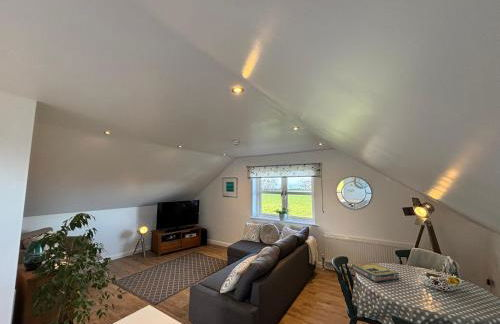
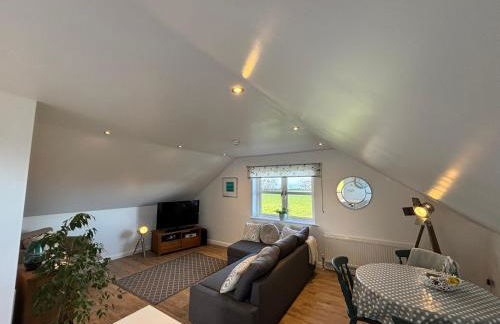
- video game box [351,262,400,283]
